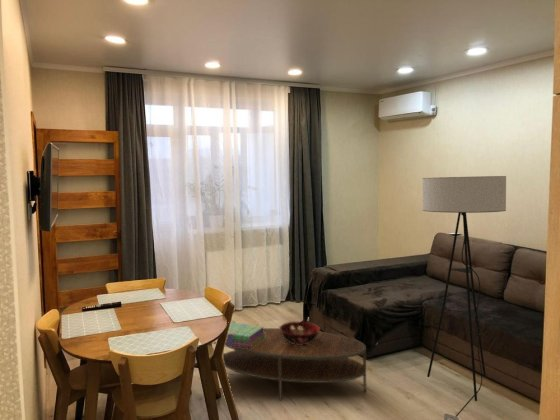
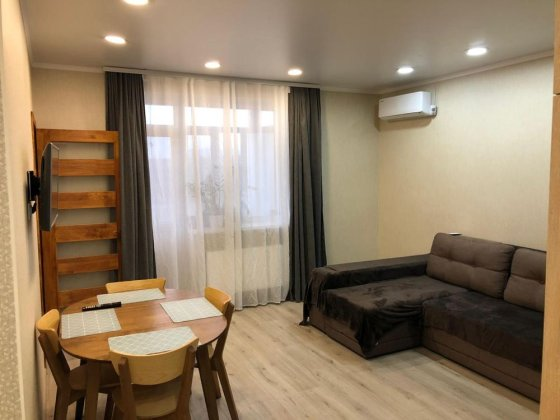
- coffee table [222,327,367,402]
- floor lamp [422,175,507,420]
- stack of books [212,321,265,349]
- decorative bowl [278,321,321,345]
